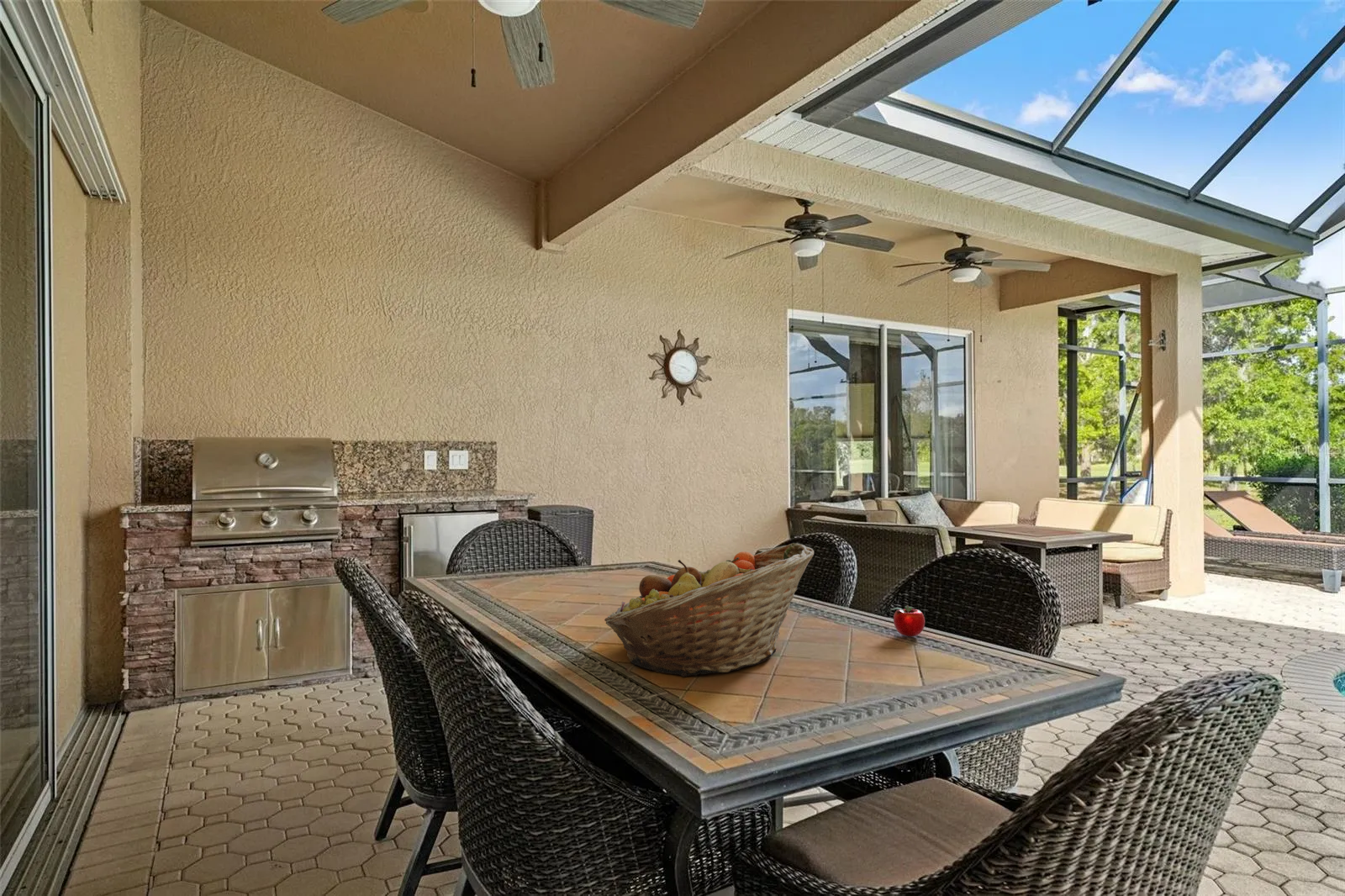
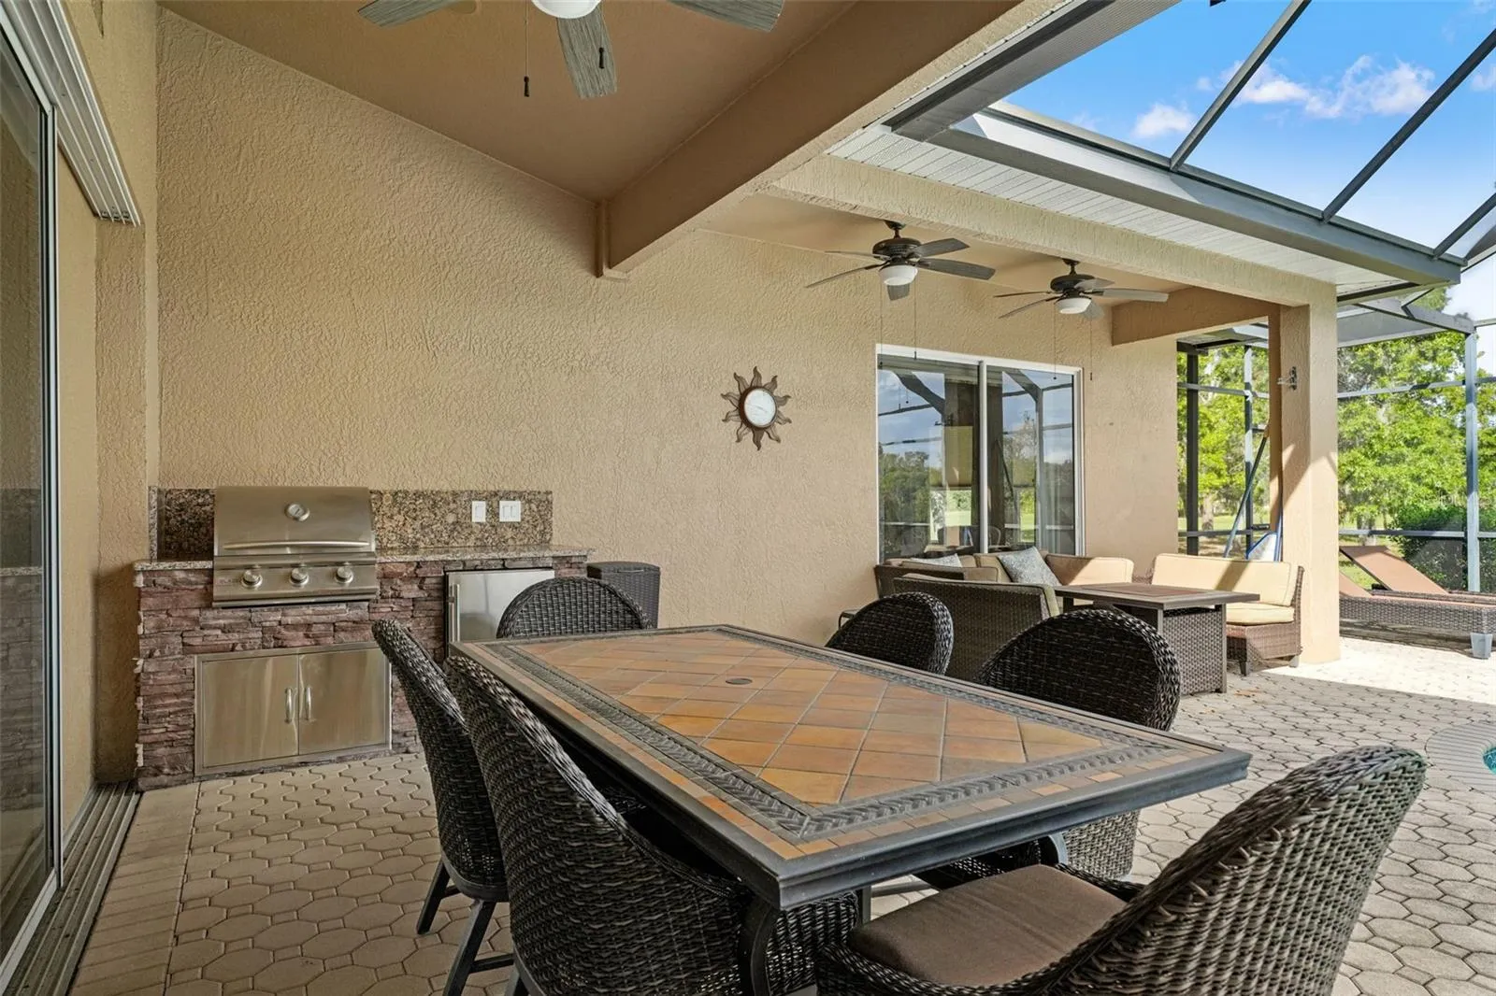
- apple [887,604,926,637]
- fruit basket [604,542,815,677]
